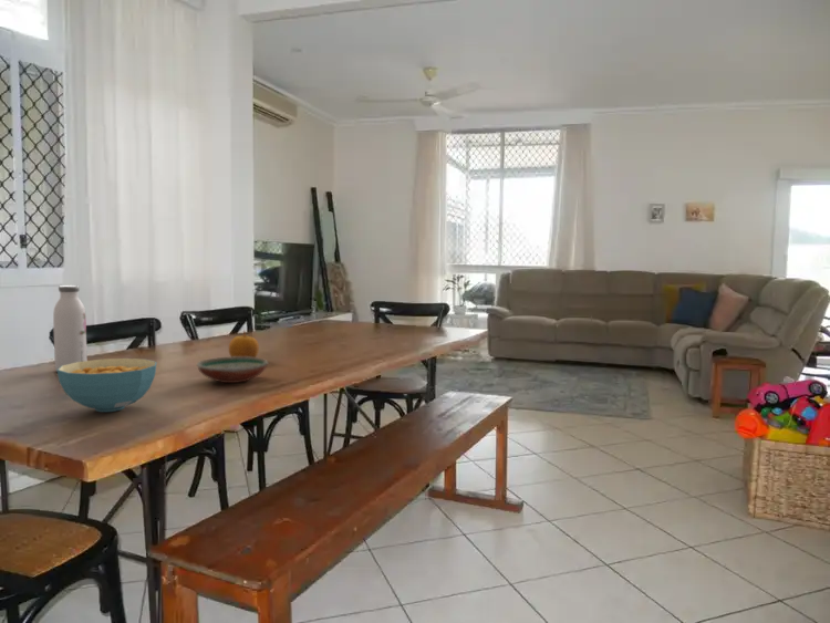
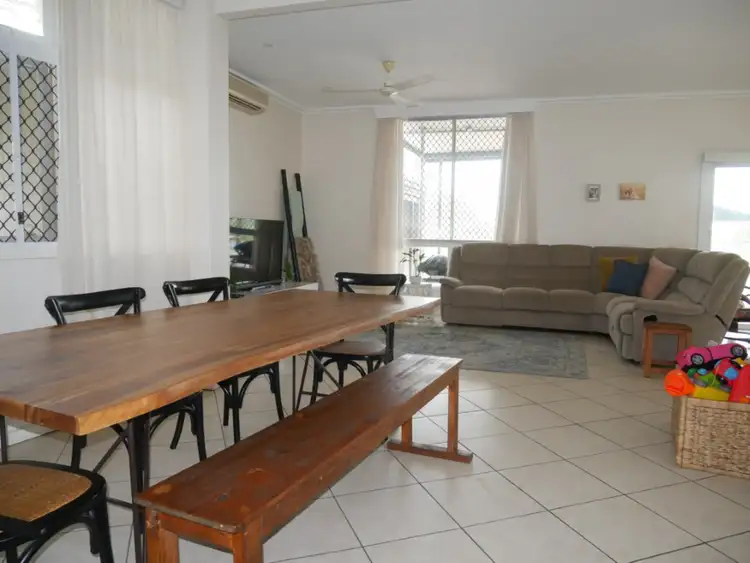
- fruit [228,330,260,357]
- decorative bowl [196,356,269,384]
- cereal bowl [56,357,158,413]
- water bottle [52,284,89,372]
